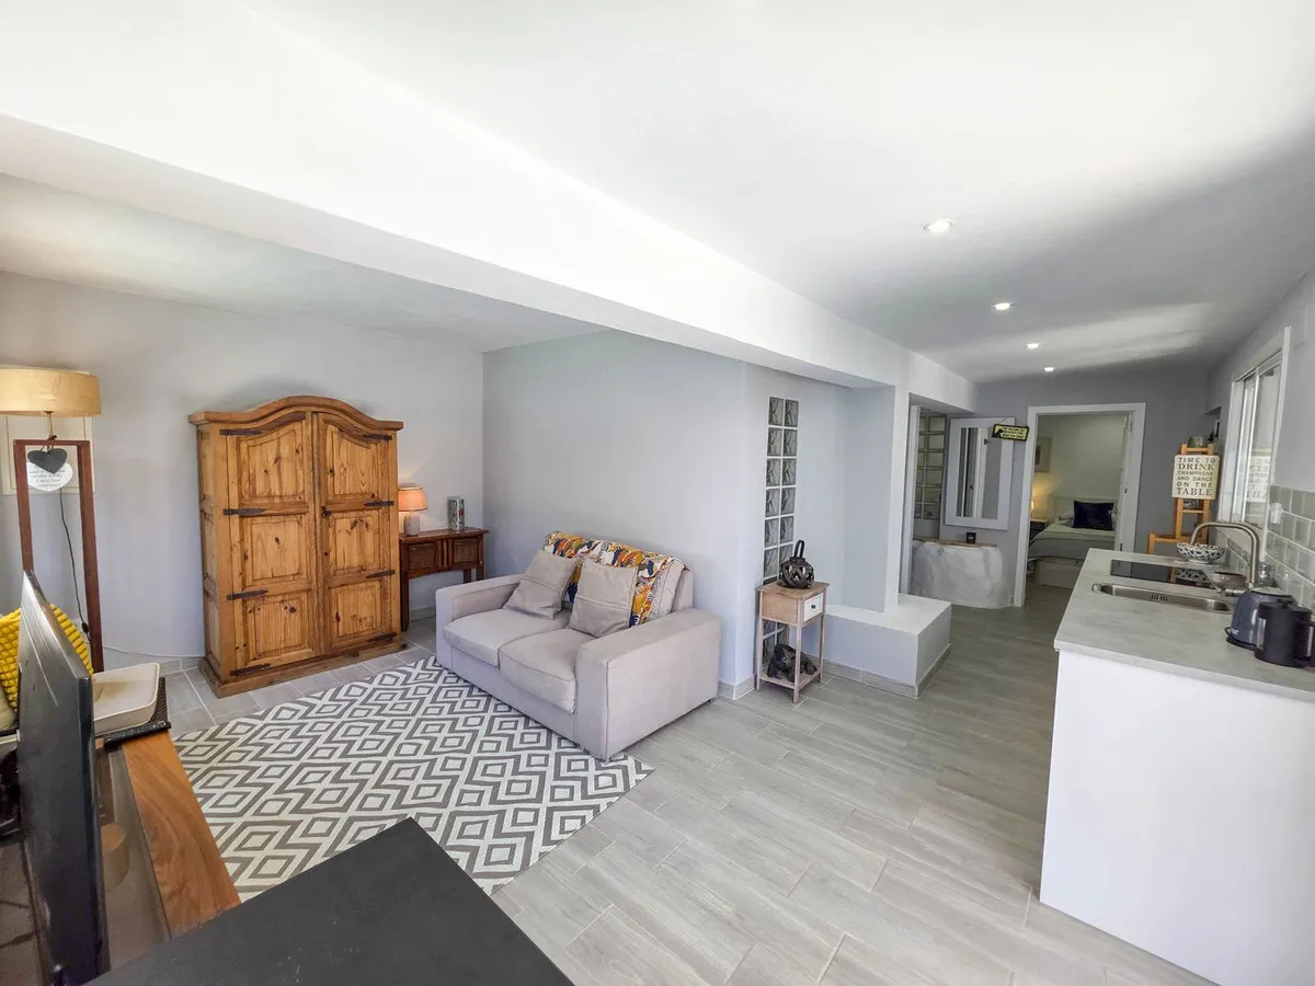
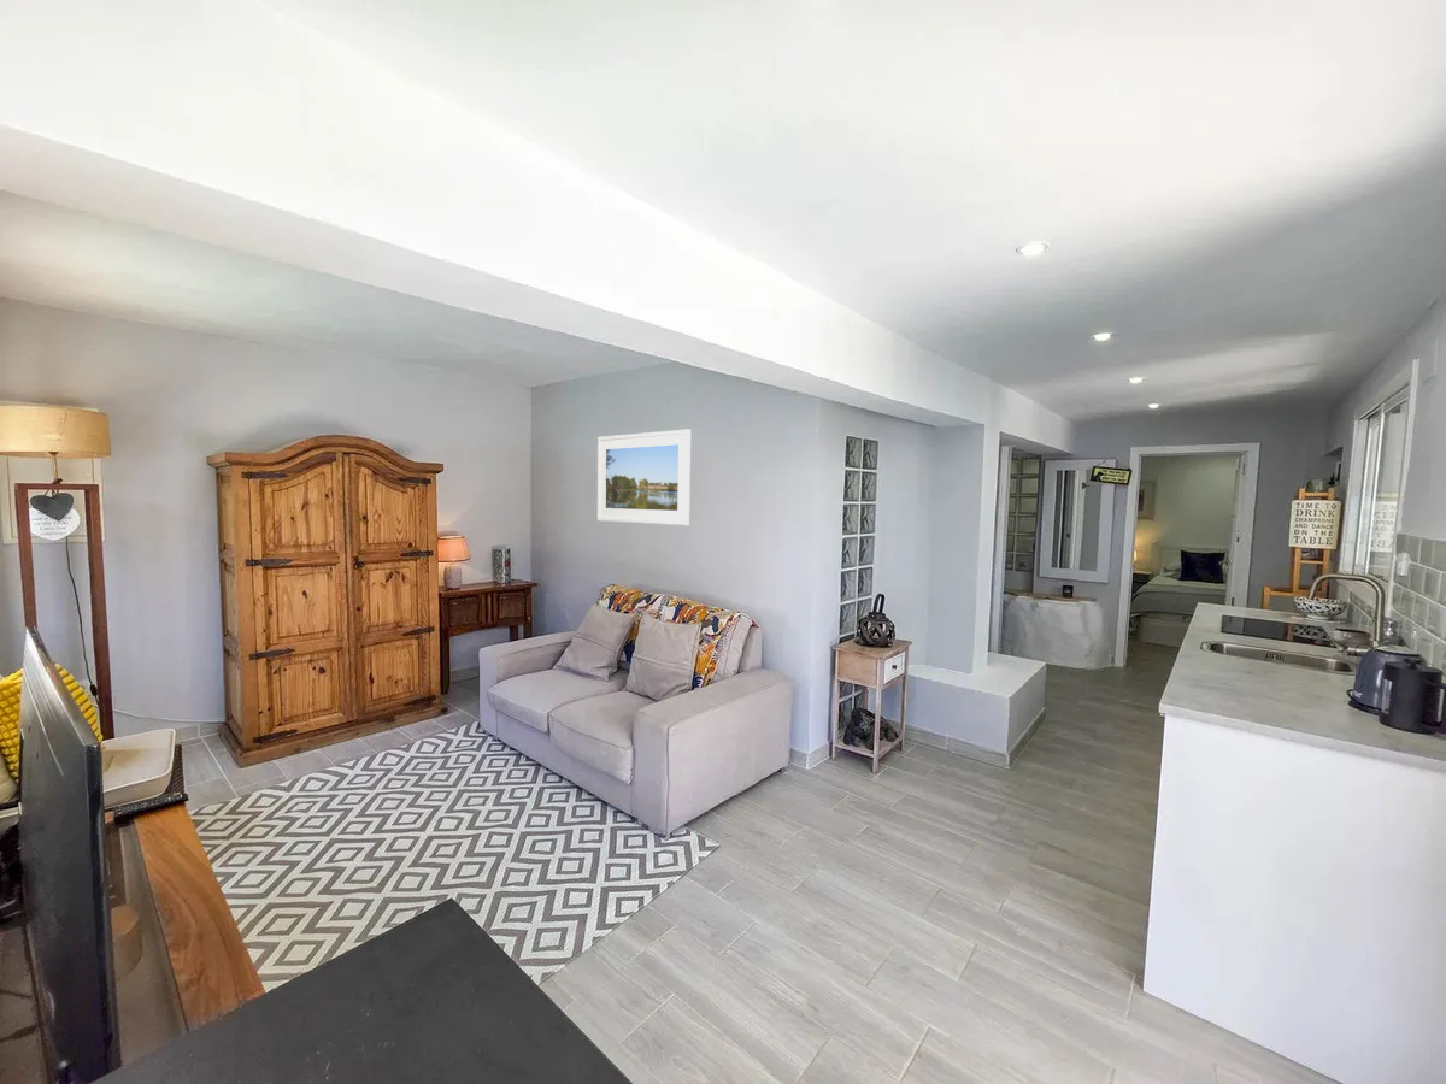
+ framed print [596,428,692,526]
